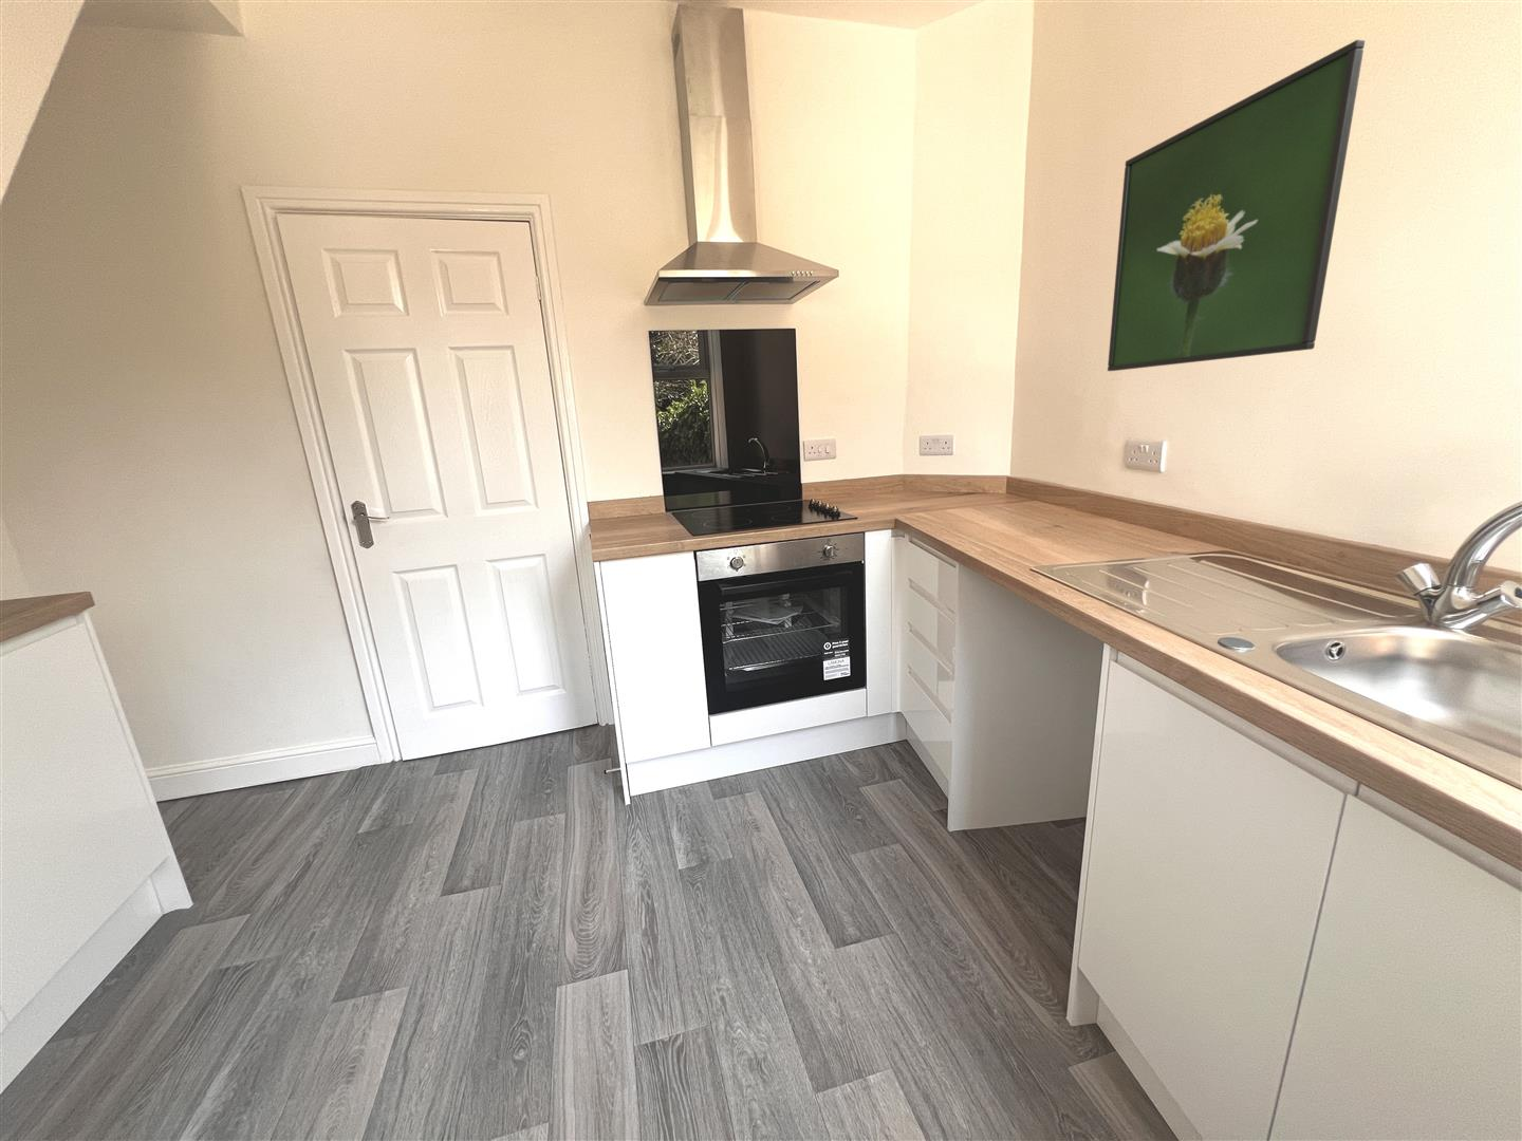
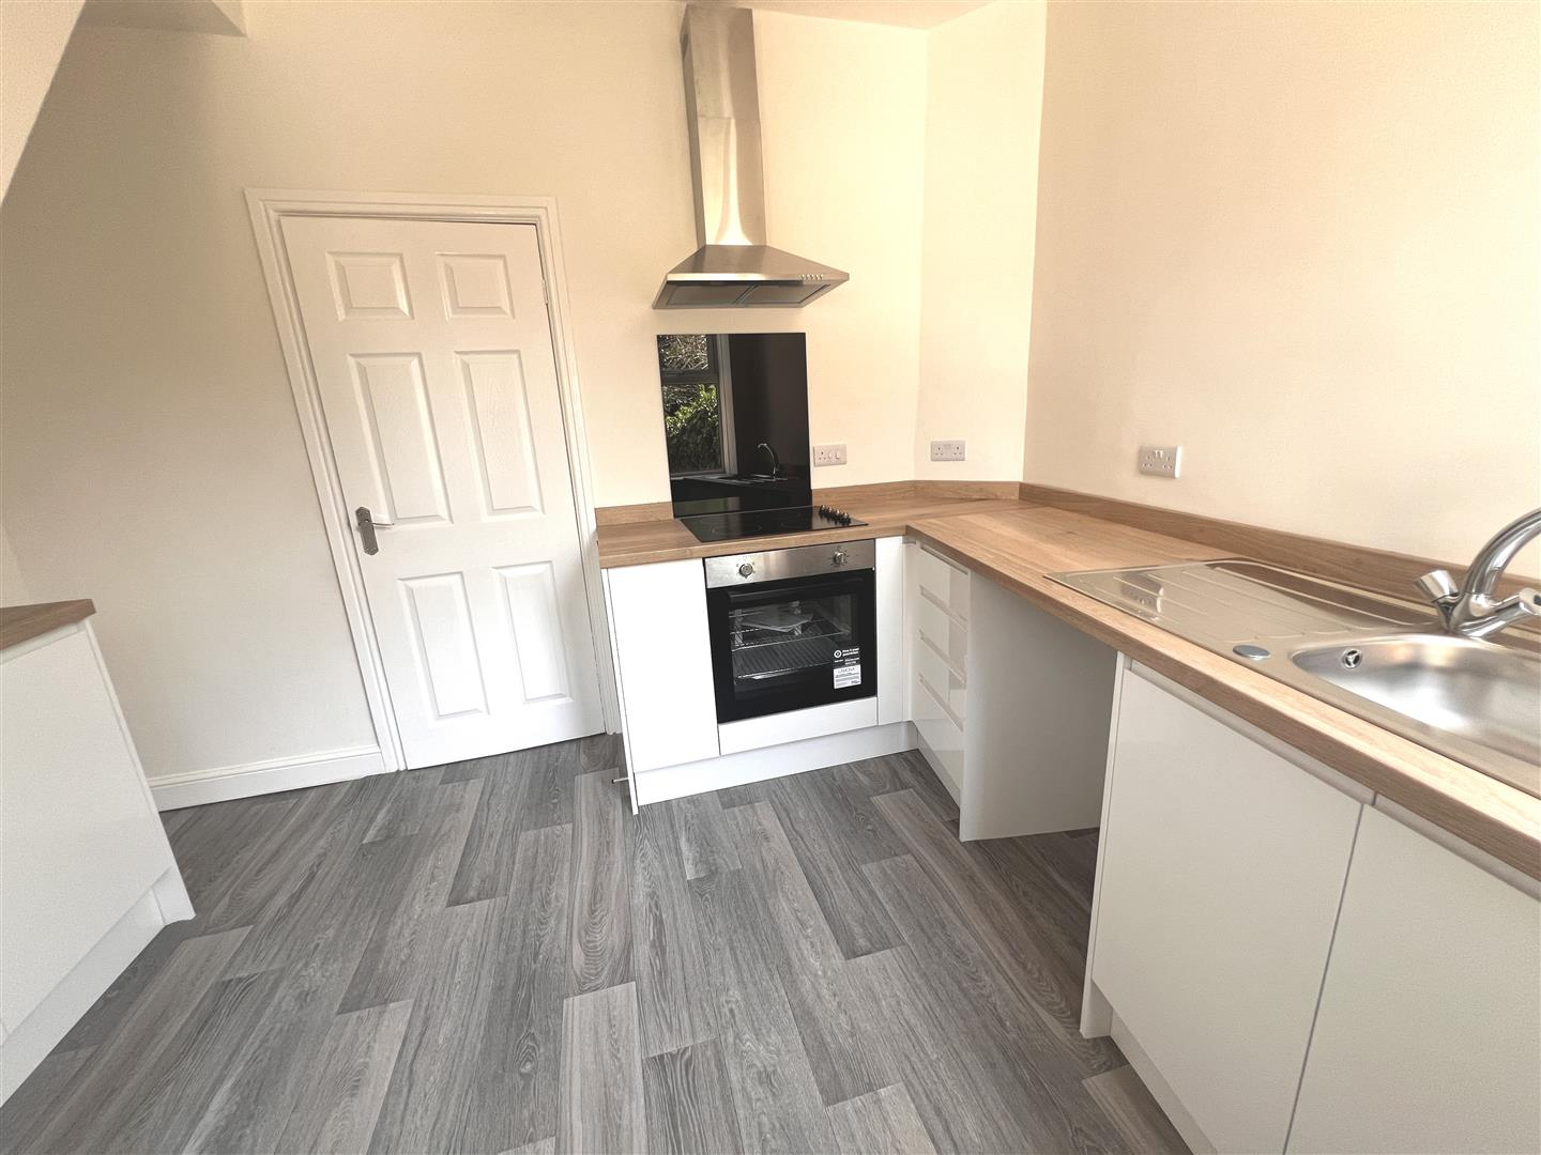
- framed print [1106,40,1365,372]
